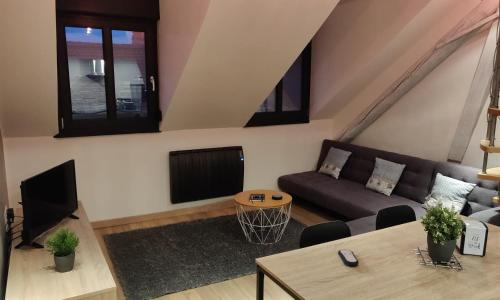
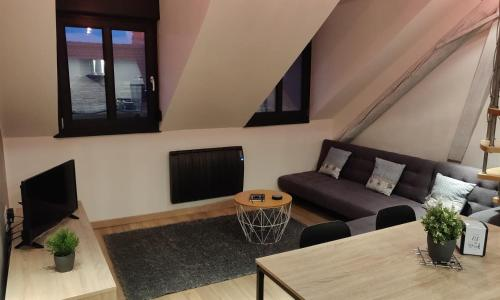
- remote control [337,249,360,267]
